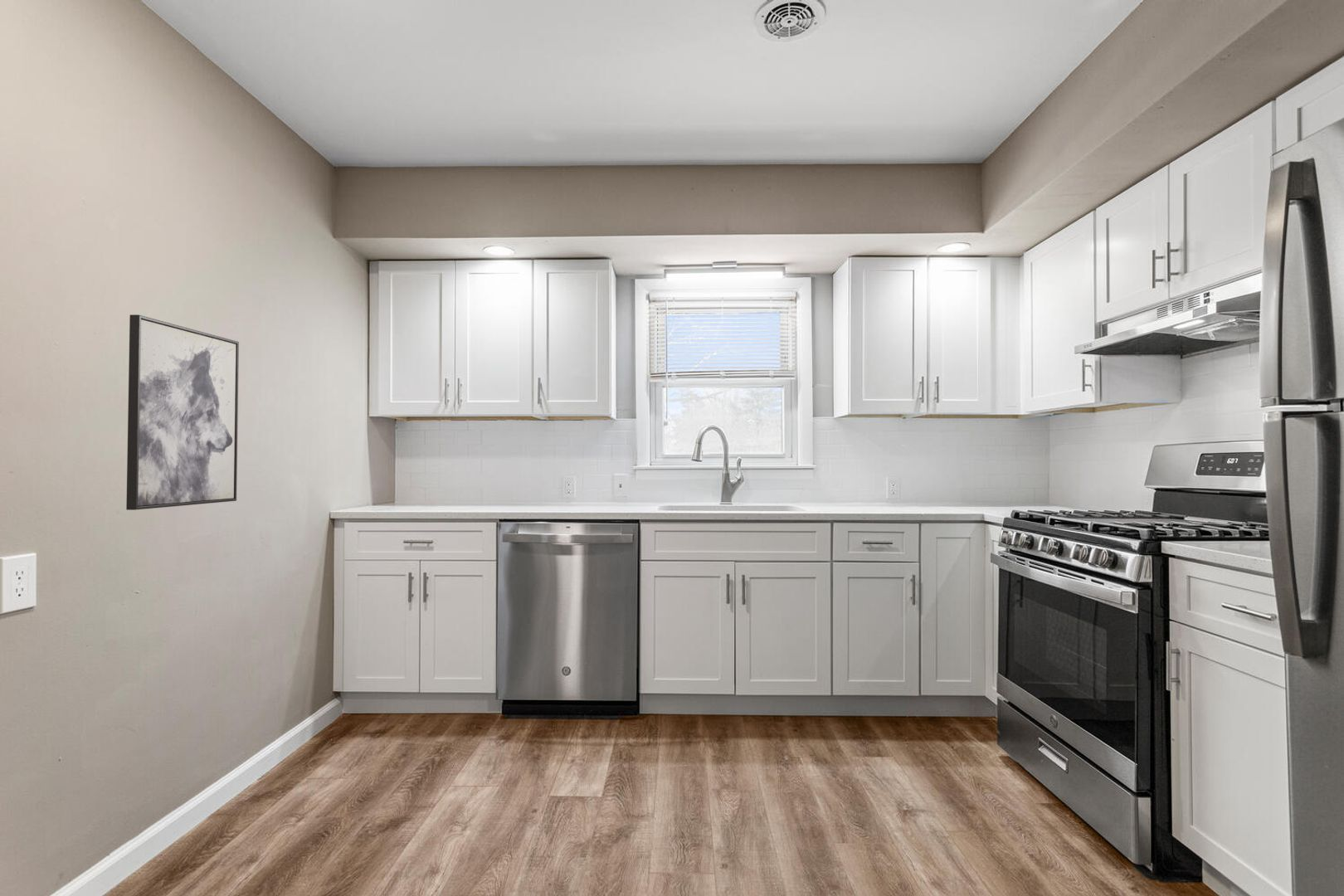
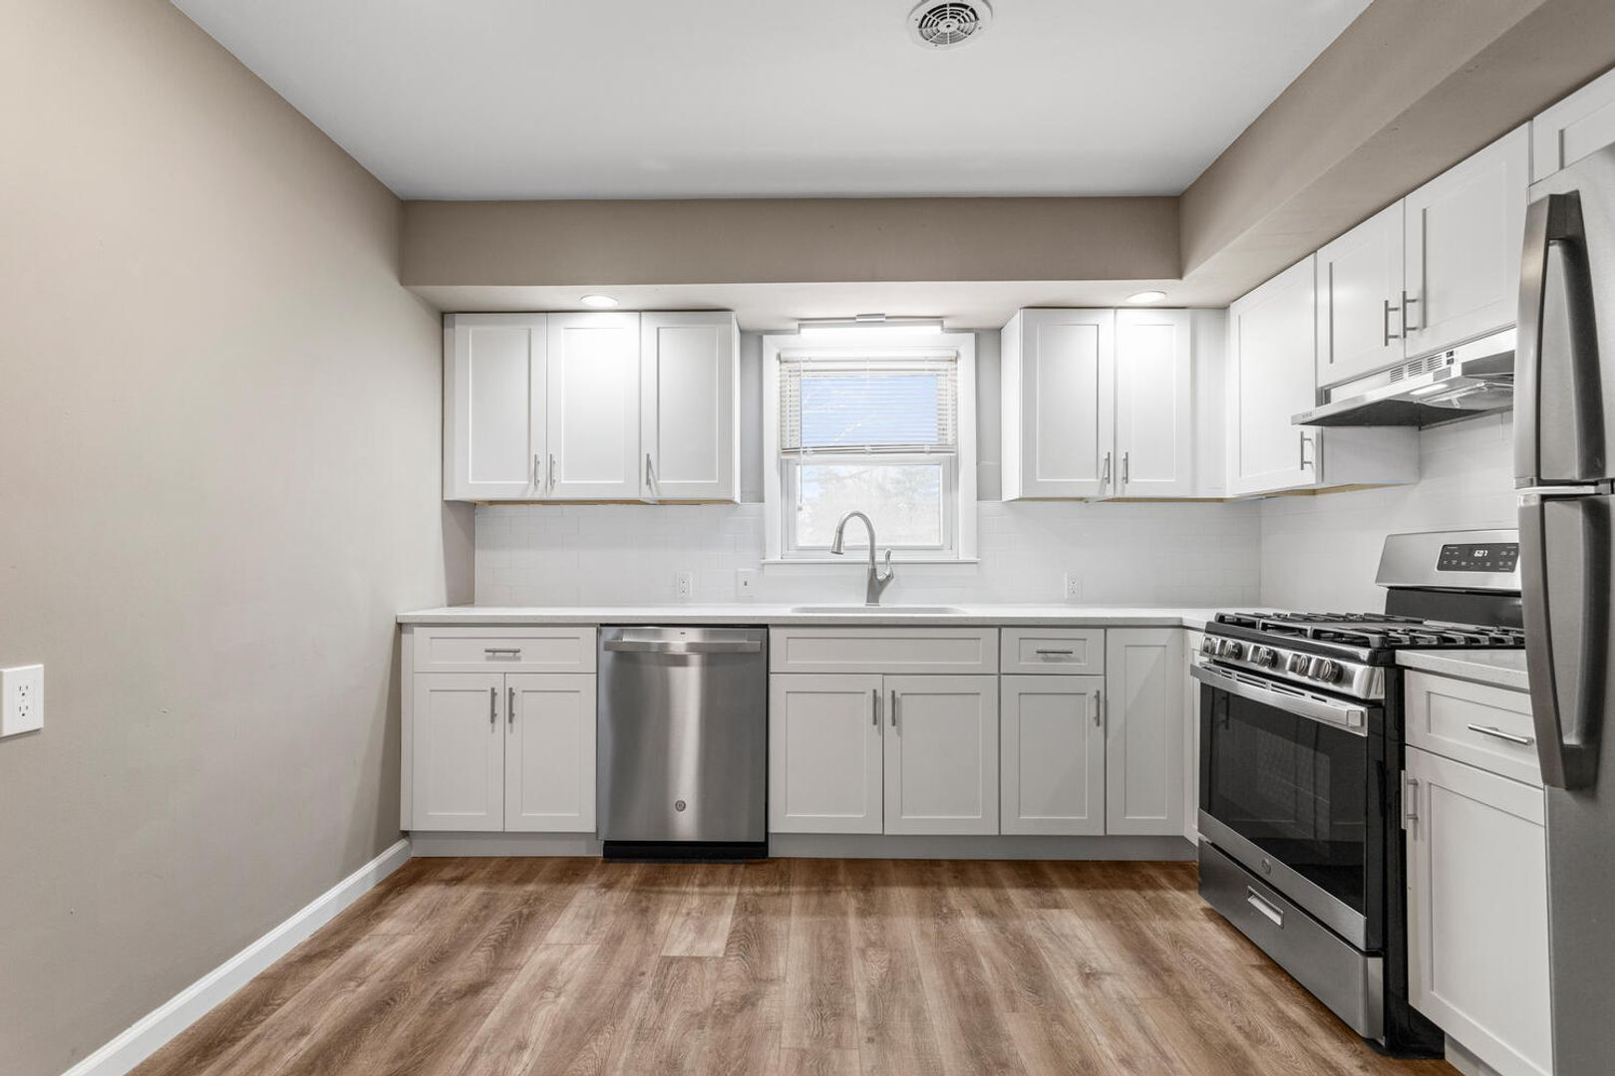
- wall art [125,314,240,511]
